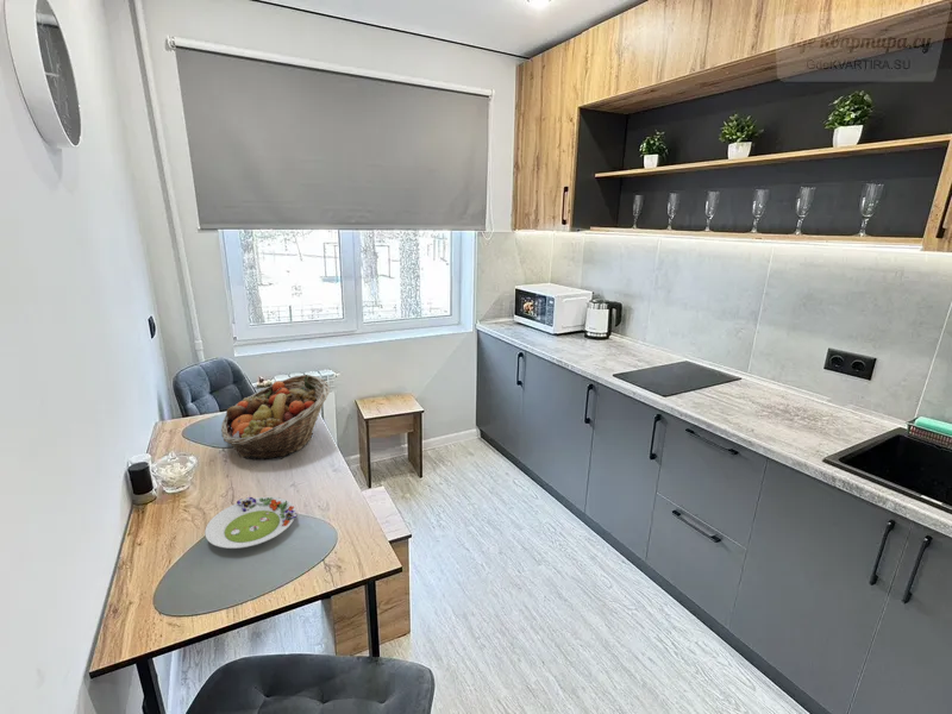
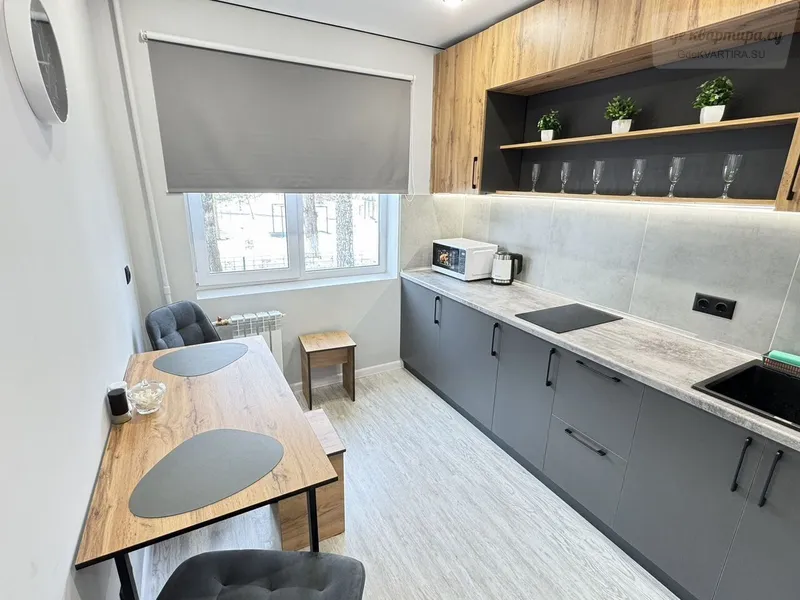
- fruit basket [220,374,331,461]
- salad plate [203,496,298,550]
